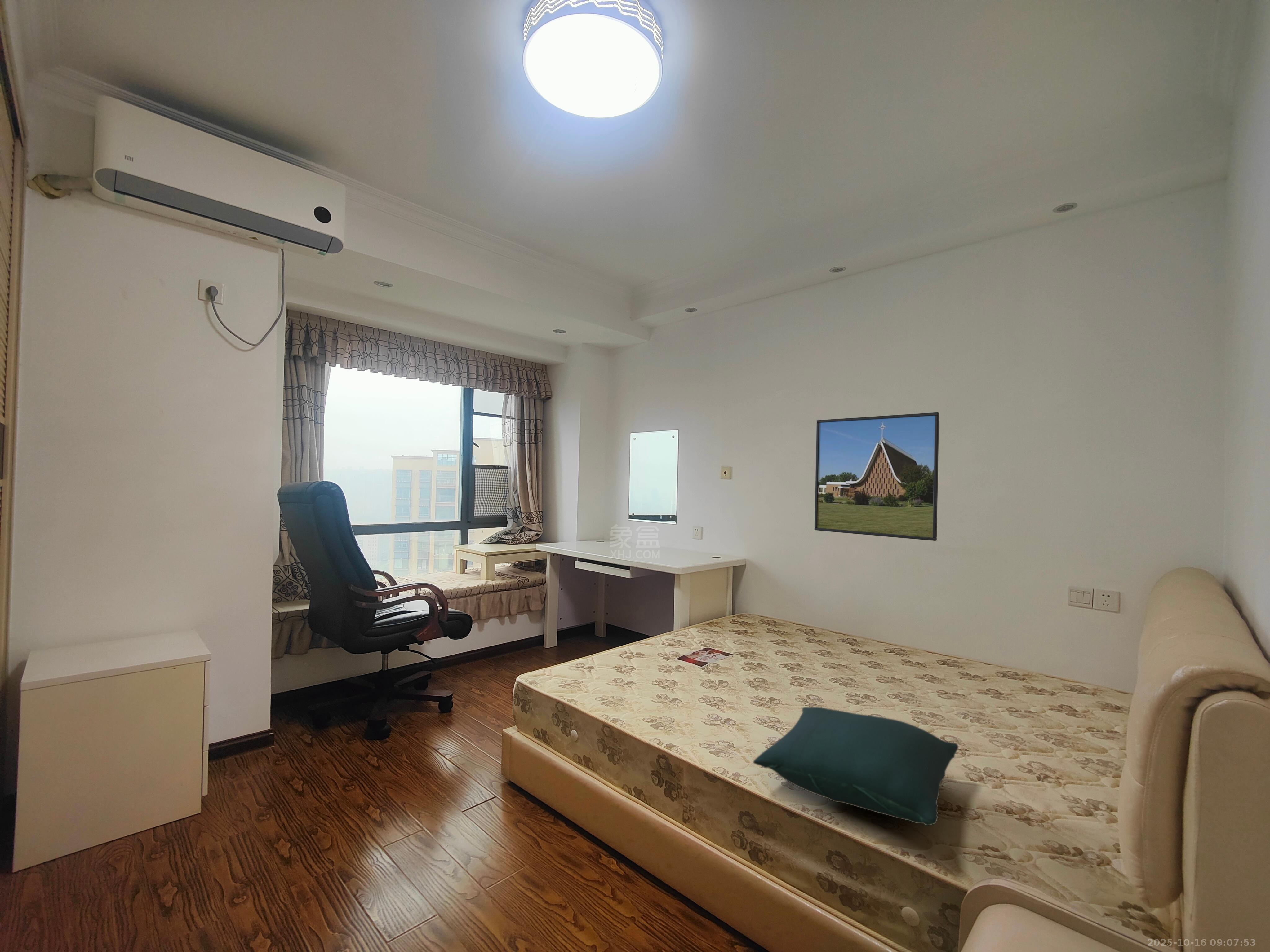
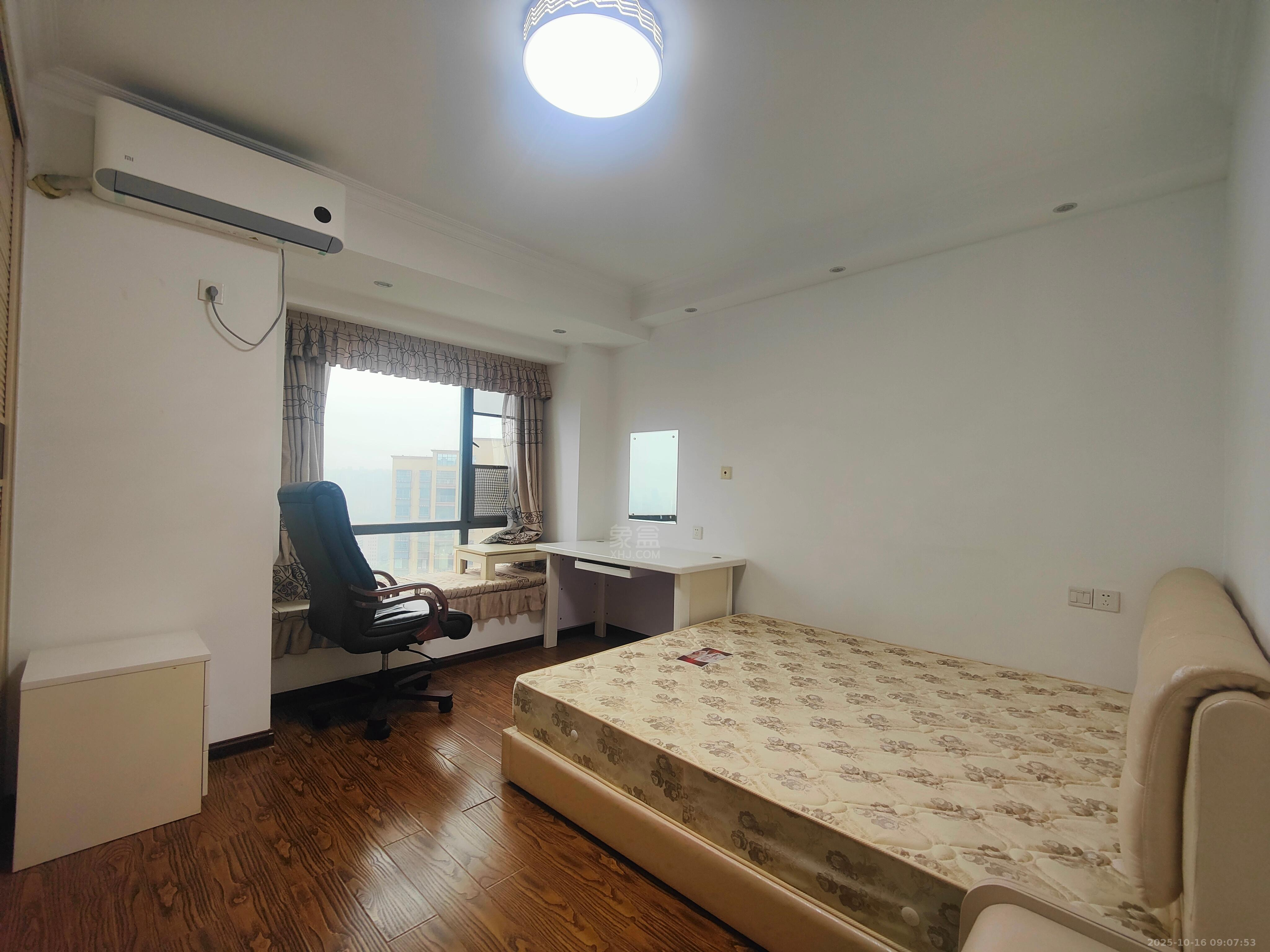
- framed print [814,412,939,541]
- pillow [753,707,958,826]
